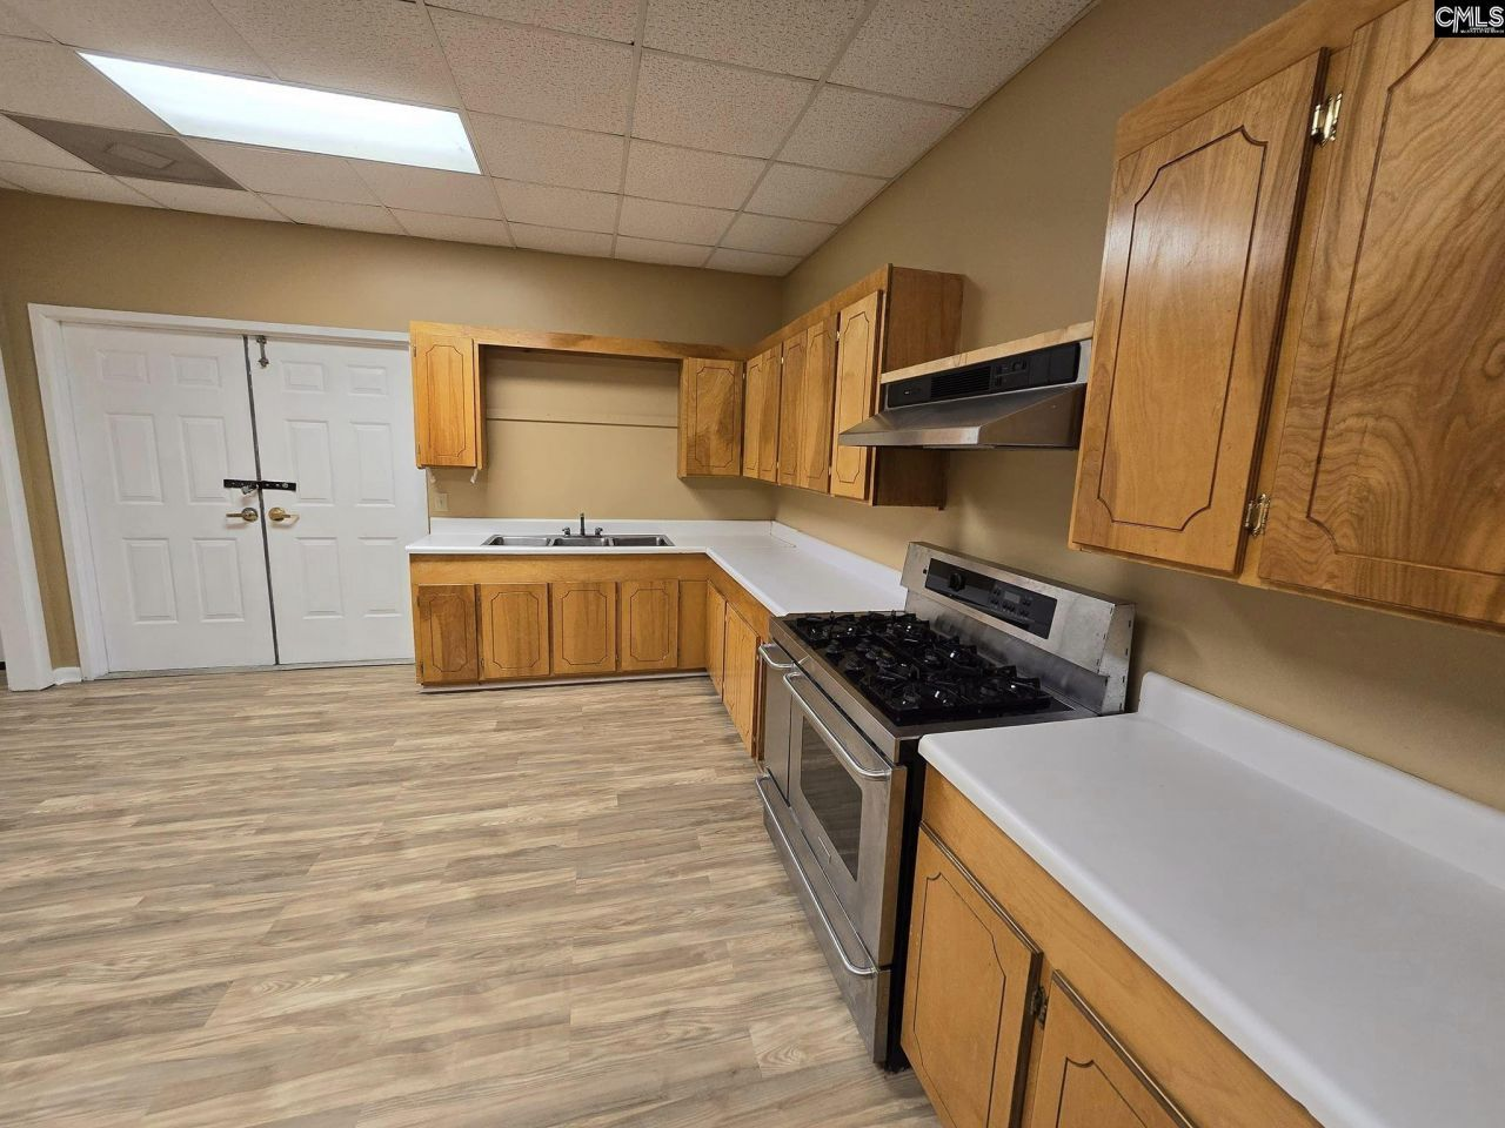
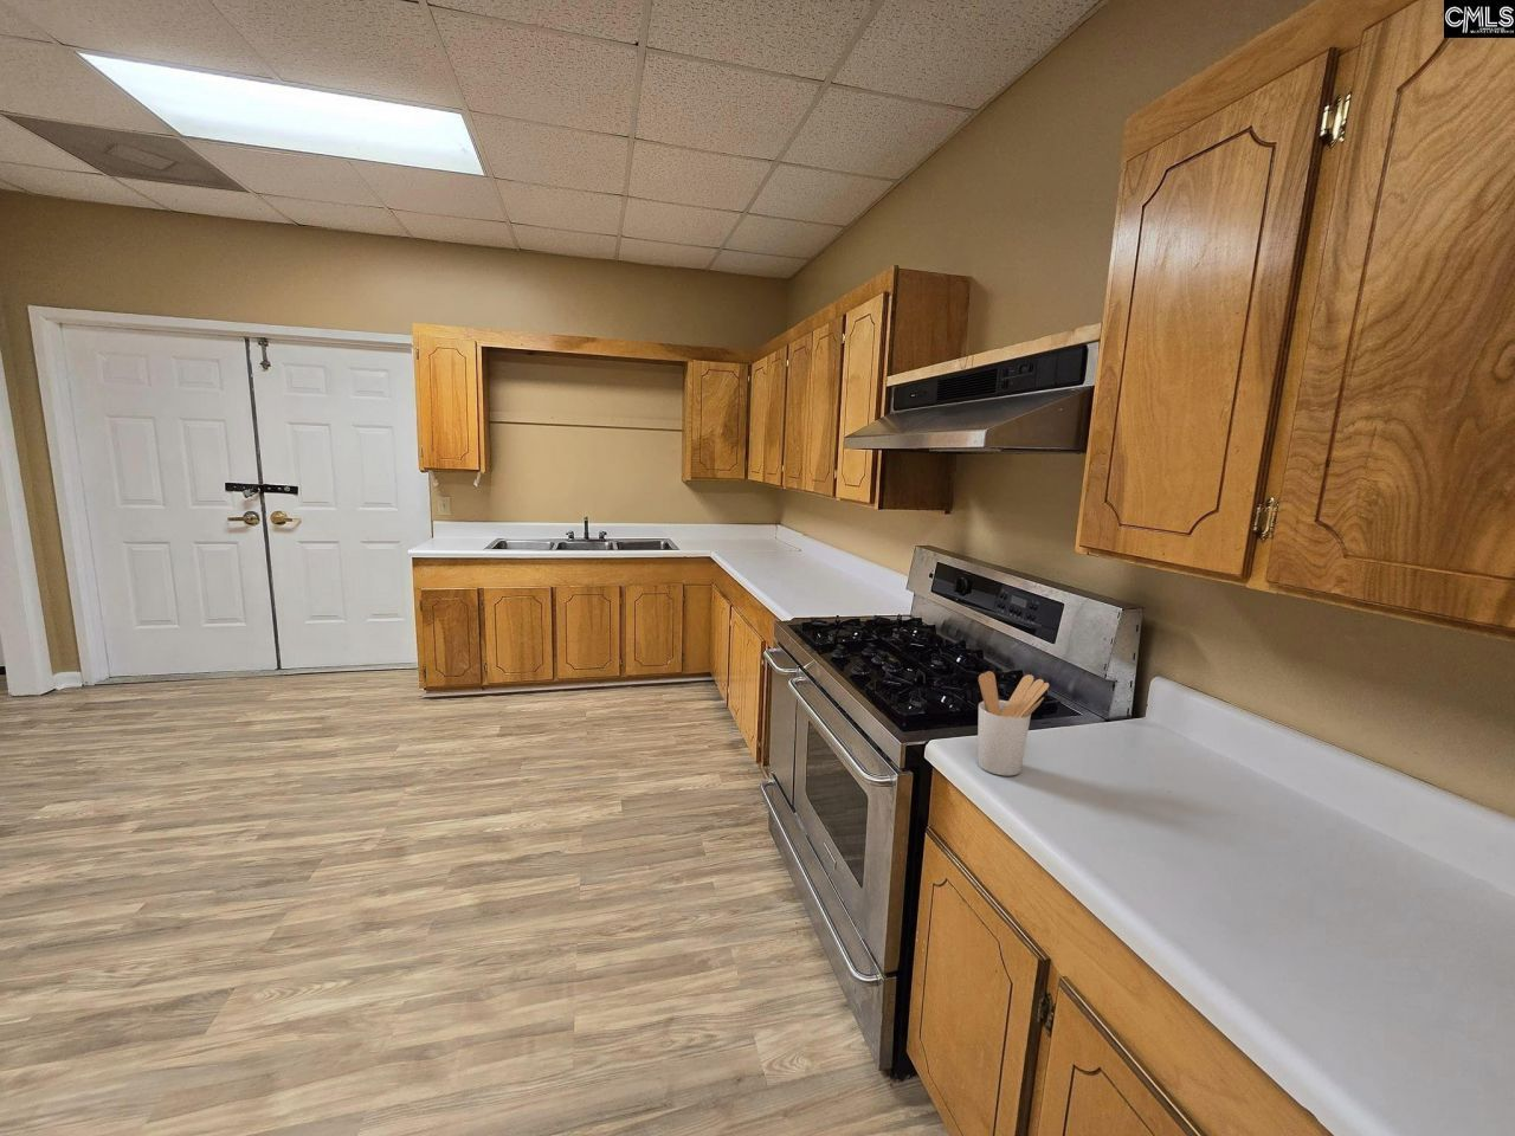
+ utensil holder [977,669,1050,777]
